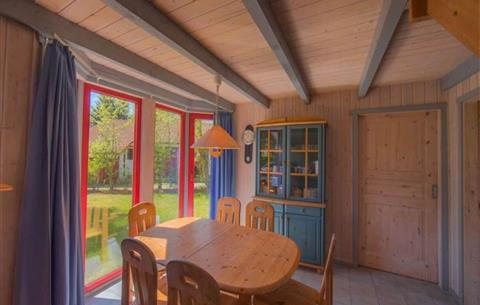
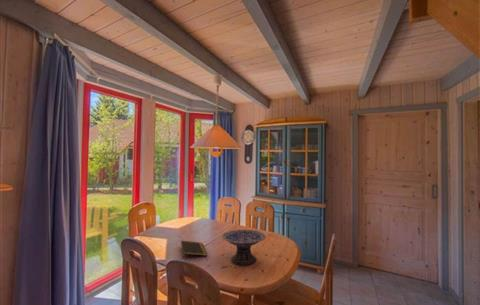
+ decorative bowl [221,229,267,266]
+ notepad [180,240,208,260]
